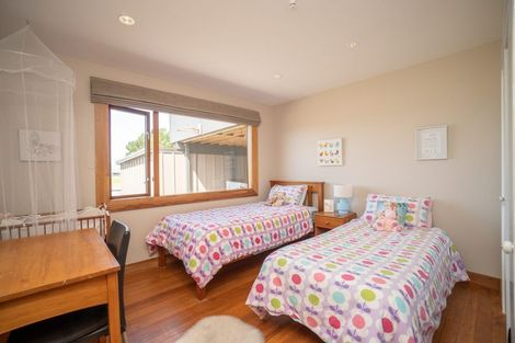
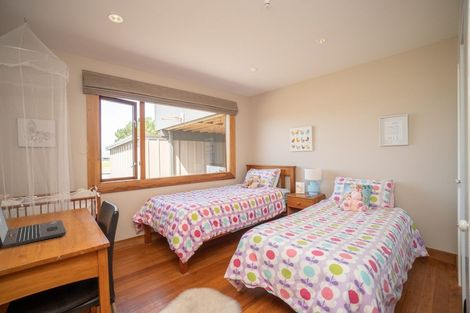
+ laptop [0,204,67,250]
